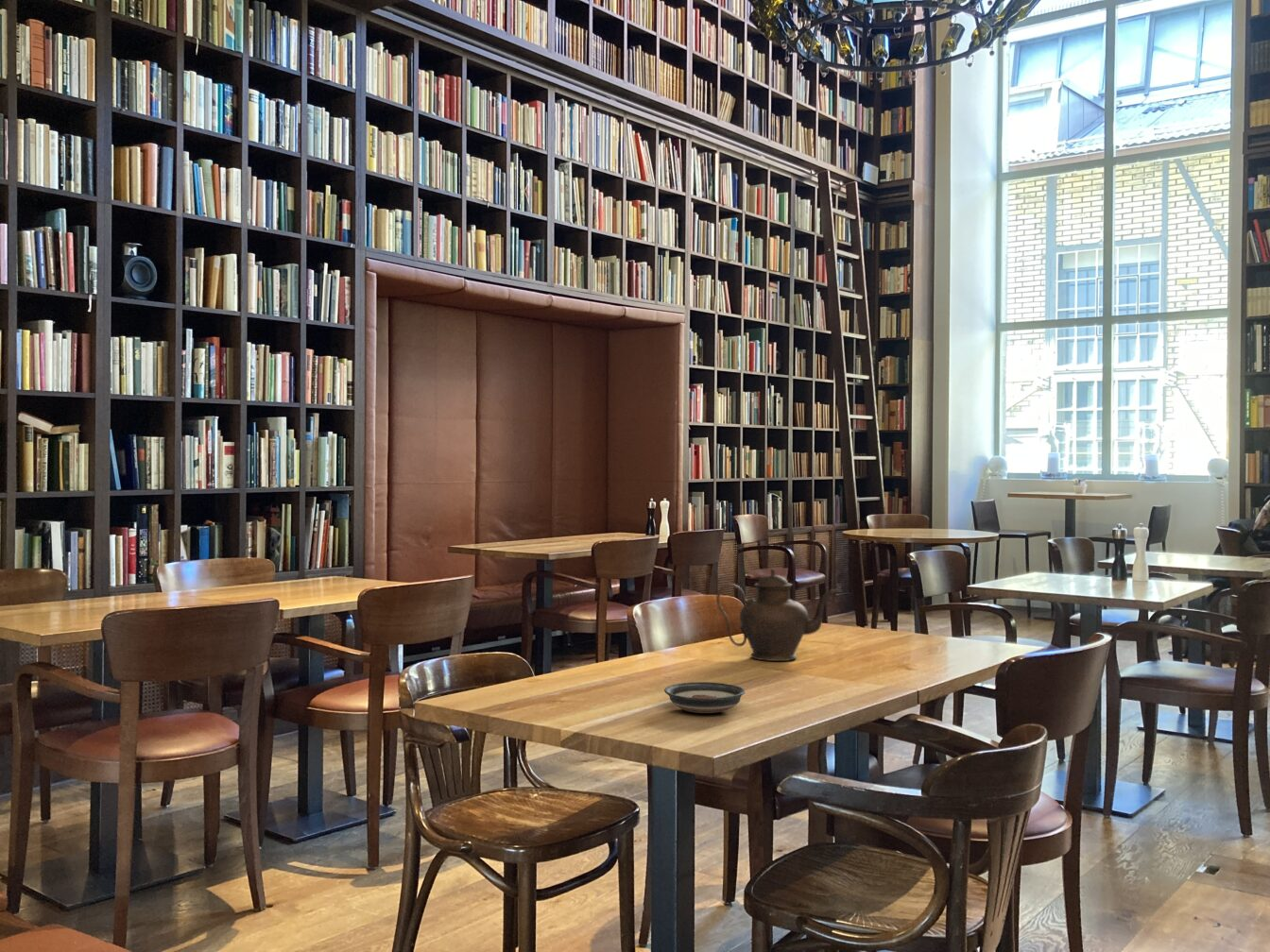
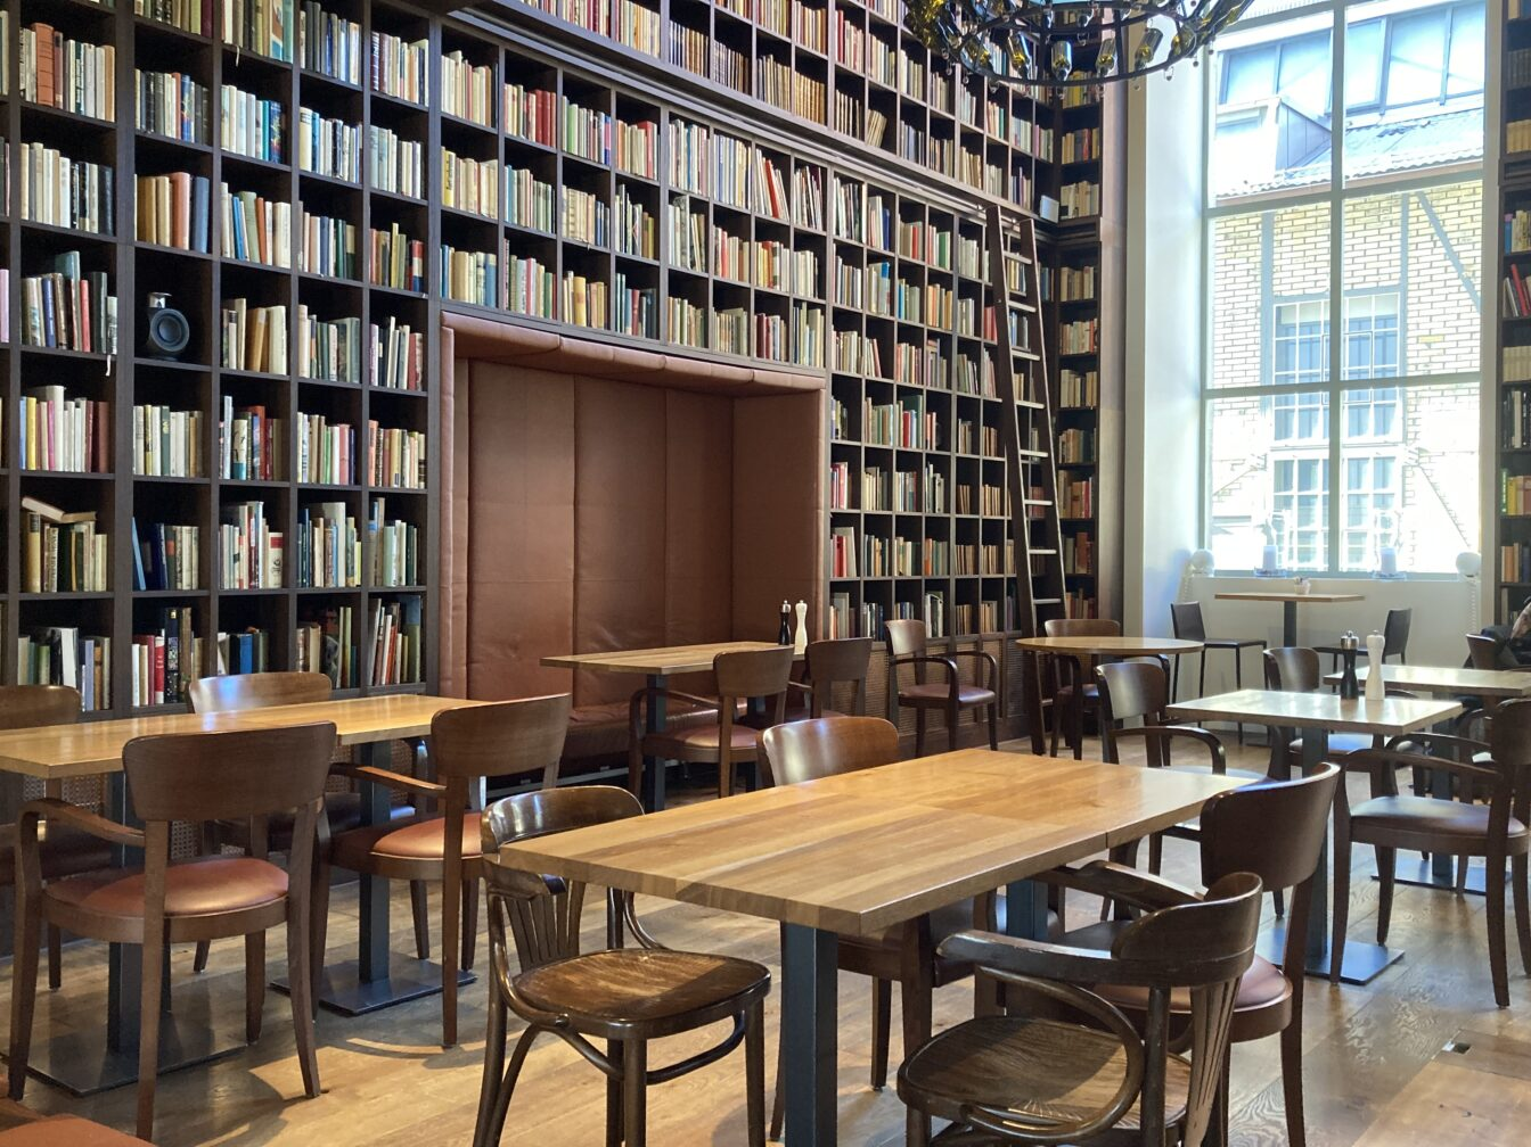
- saucer [663,681,746,714]
- teapot [715,568,844,662]
